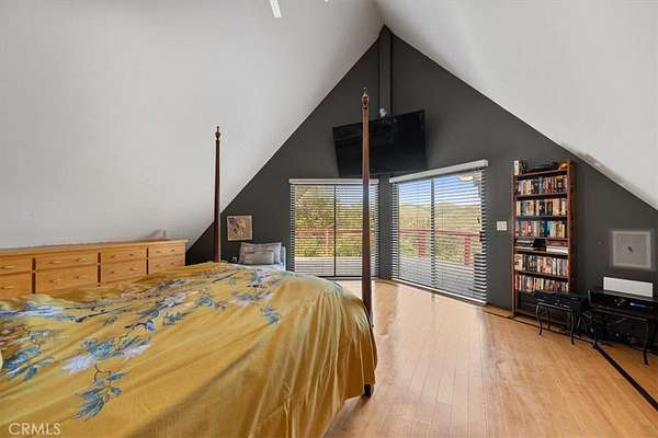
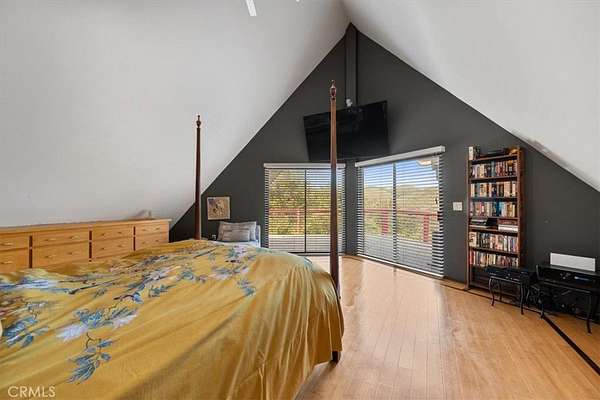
- wall art [608,228,657,273]
